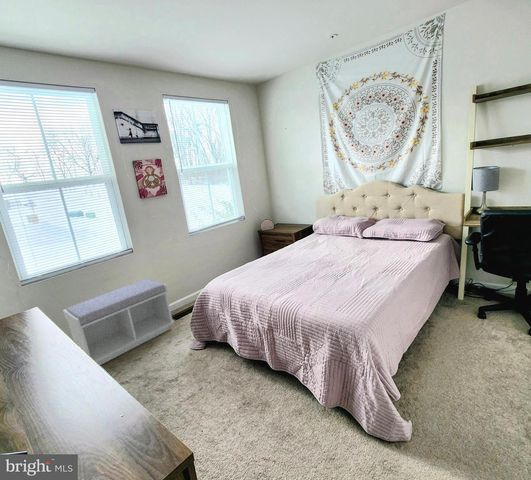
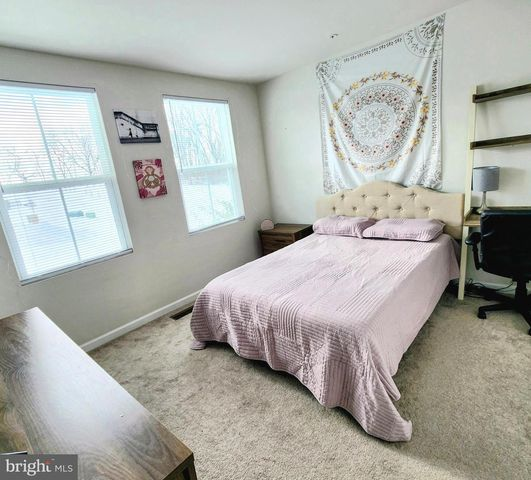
- bench [62,278,175,366]
